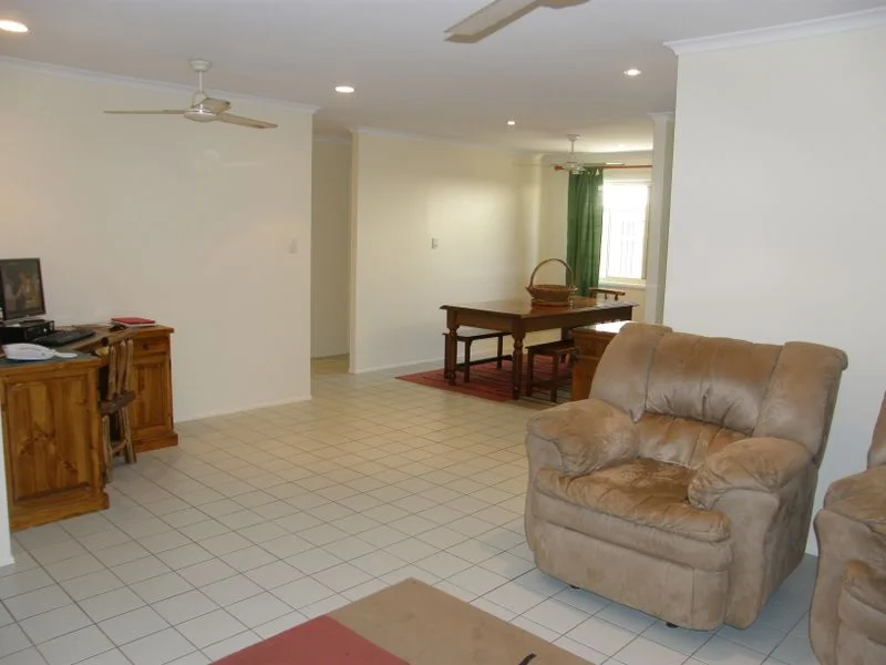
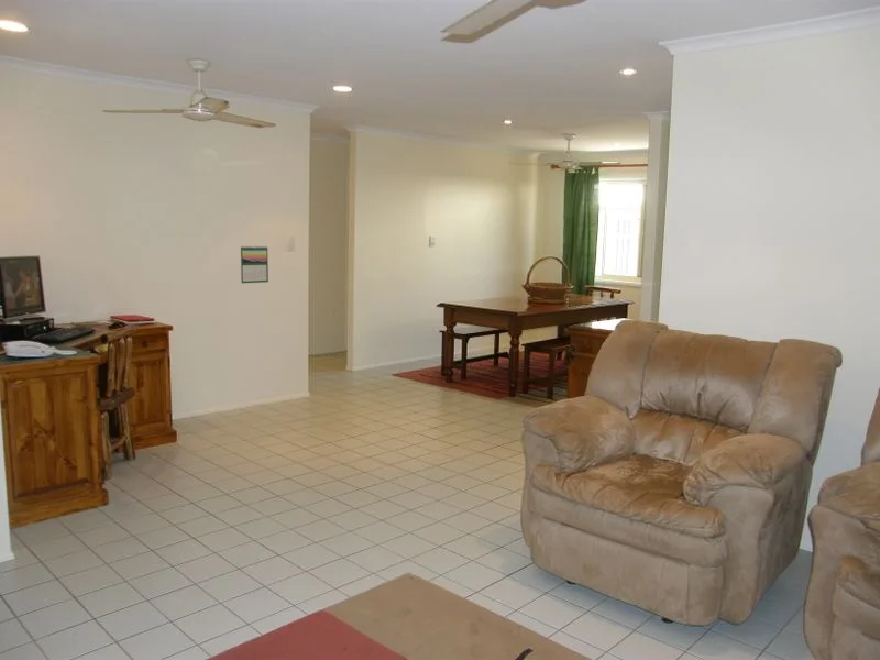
+ calendar [240,244,270,284]
